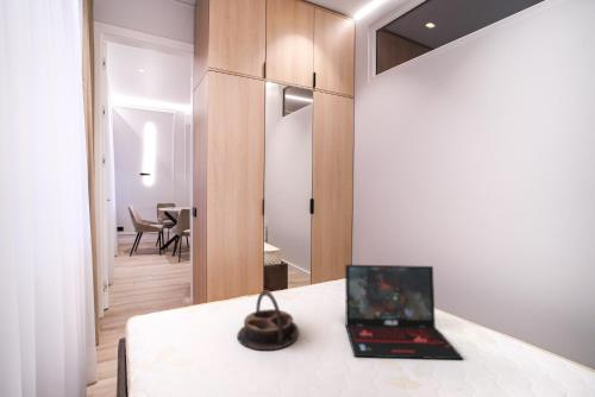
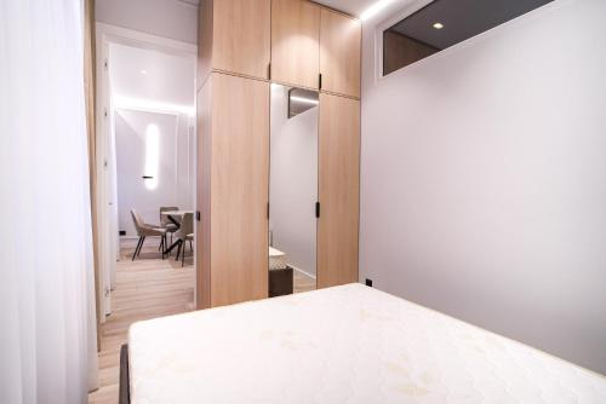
- serving tray [236,289,300,352]
- laptop [344,264,464,360]
